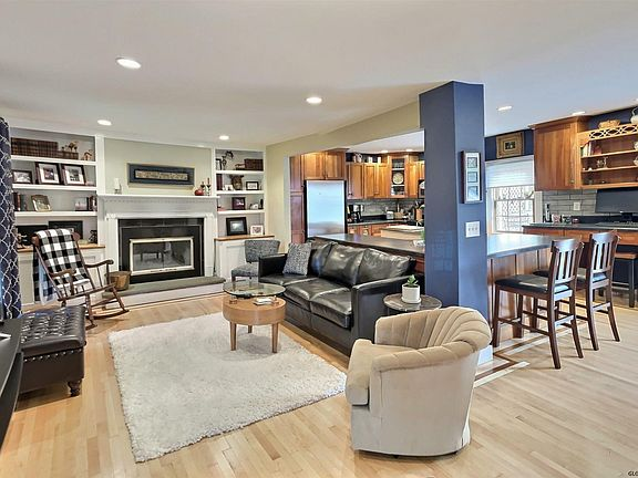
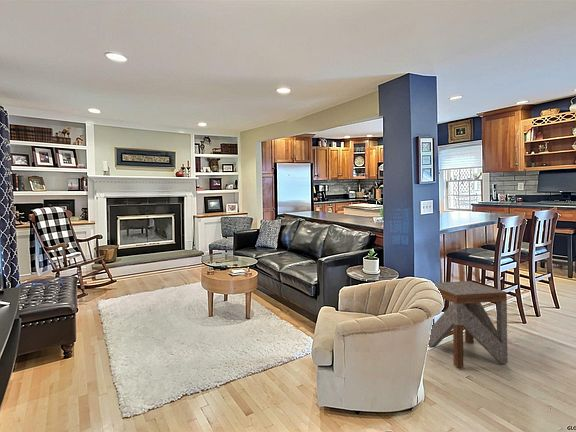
+ side table [427,280,509,369]
